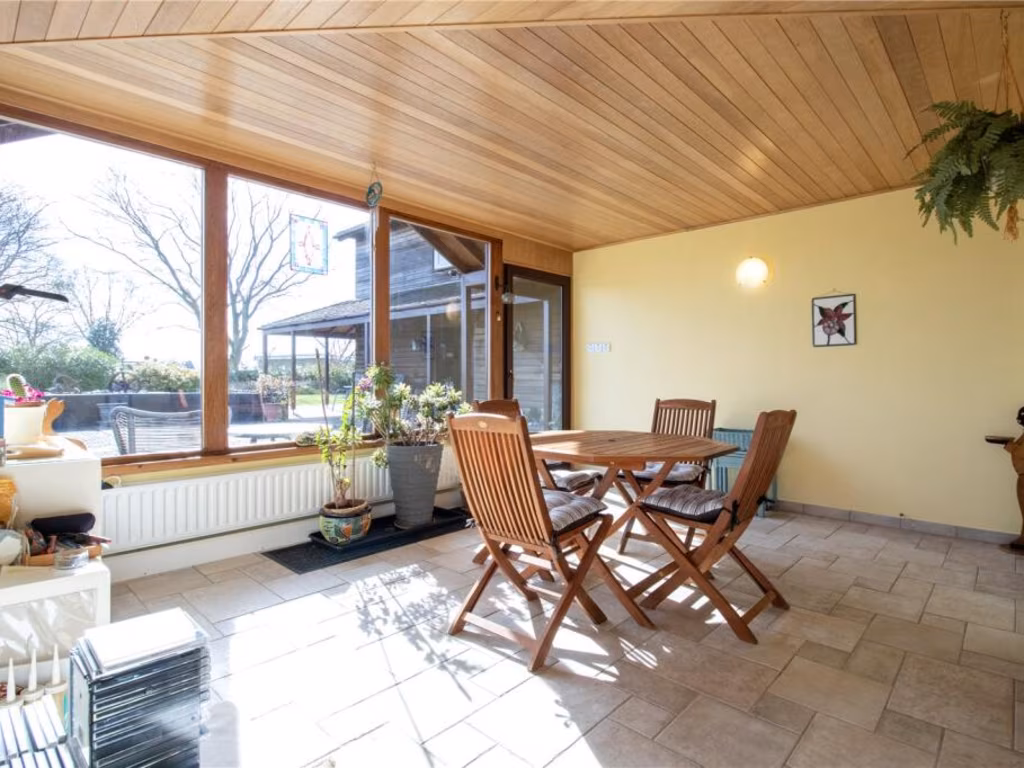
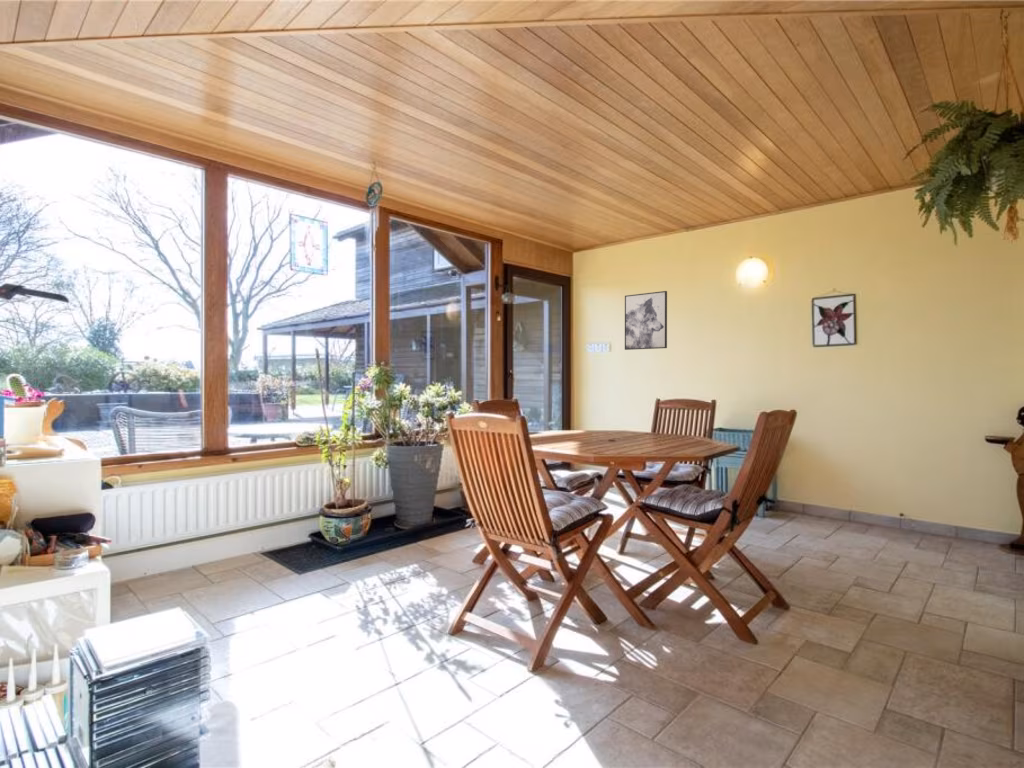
+ wall art [624,290,668,351]
